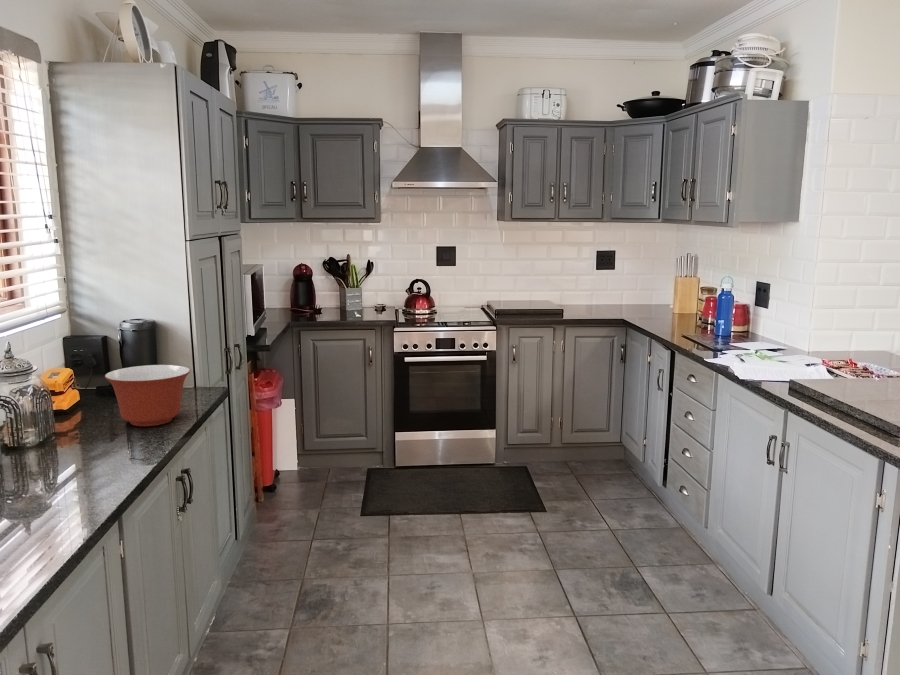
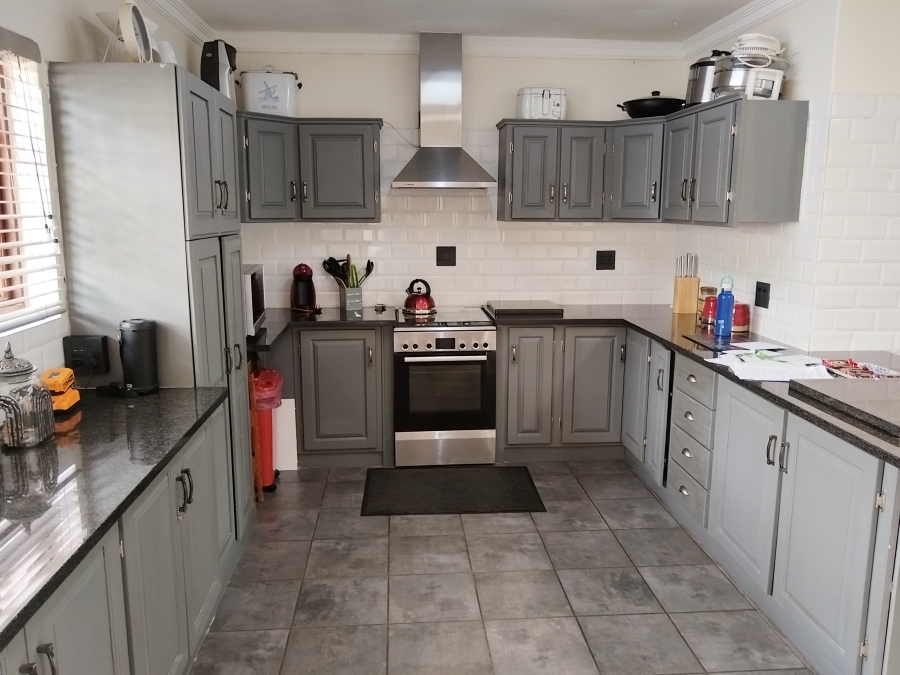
- mixing bowl [104,364,191,427]
